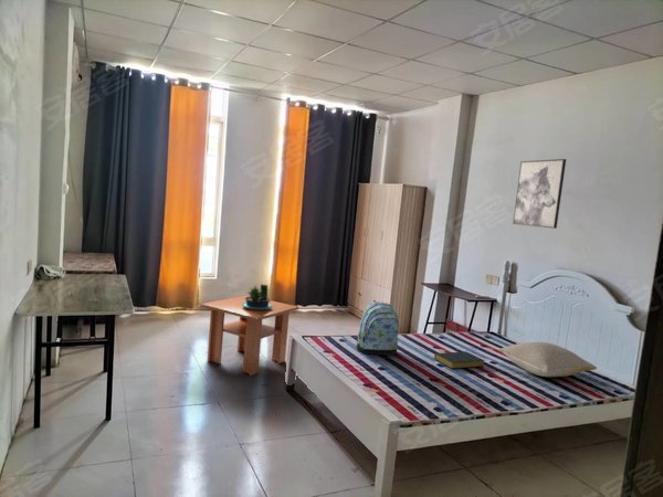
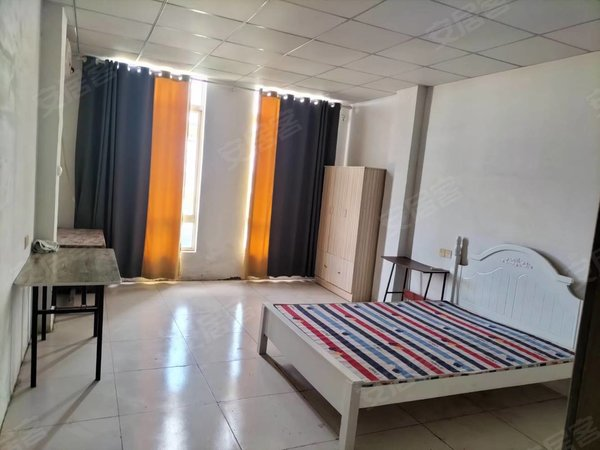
- coffee table [200,294,299,377]
- wall art [512,158,567,230]
- pillow [498,341,598,378]
- backpack [355,300,400,357]
- hardback book [433,350,486,370]
- potted plant [242,283,272,309]
